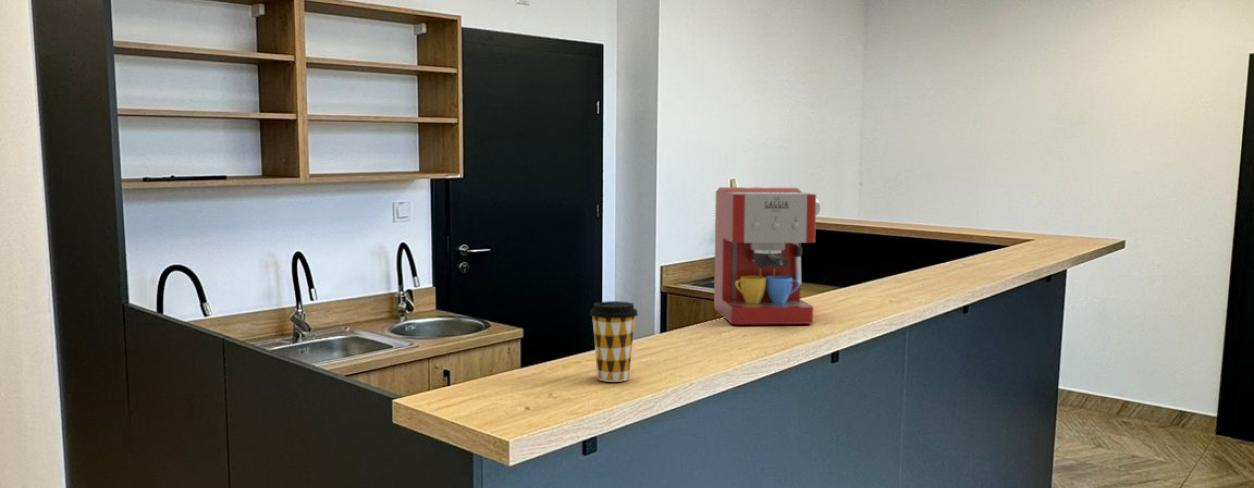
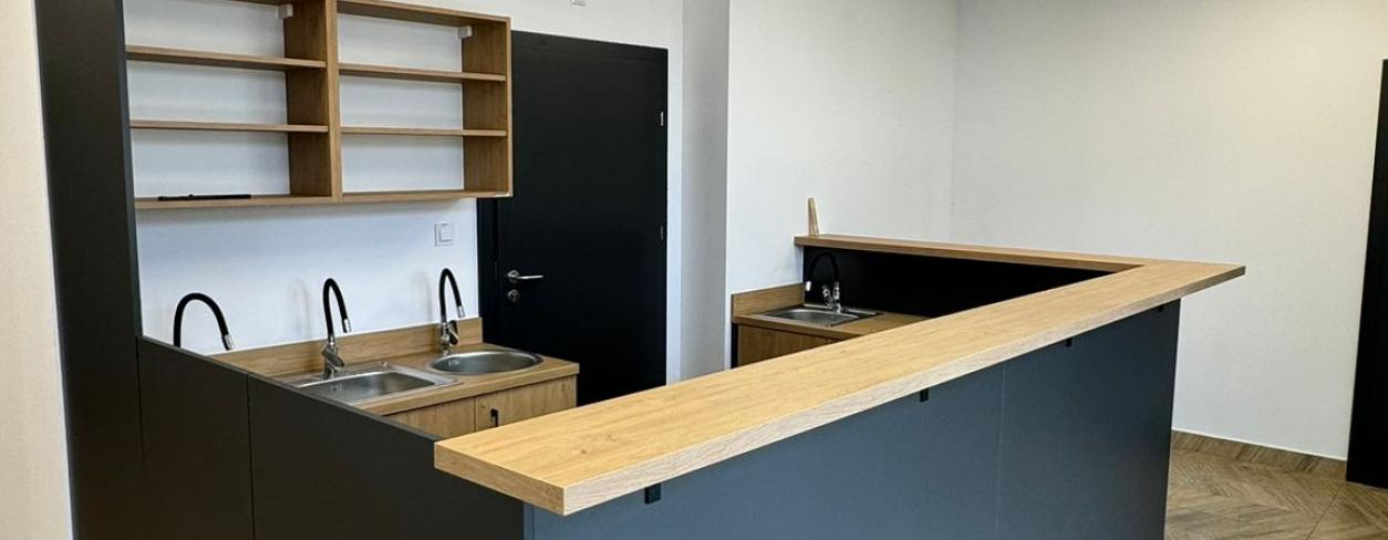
- coffee cup [589,300,639,383]
- coffee maker [713,186,821,325]
